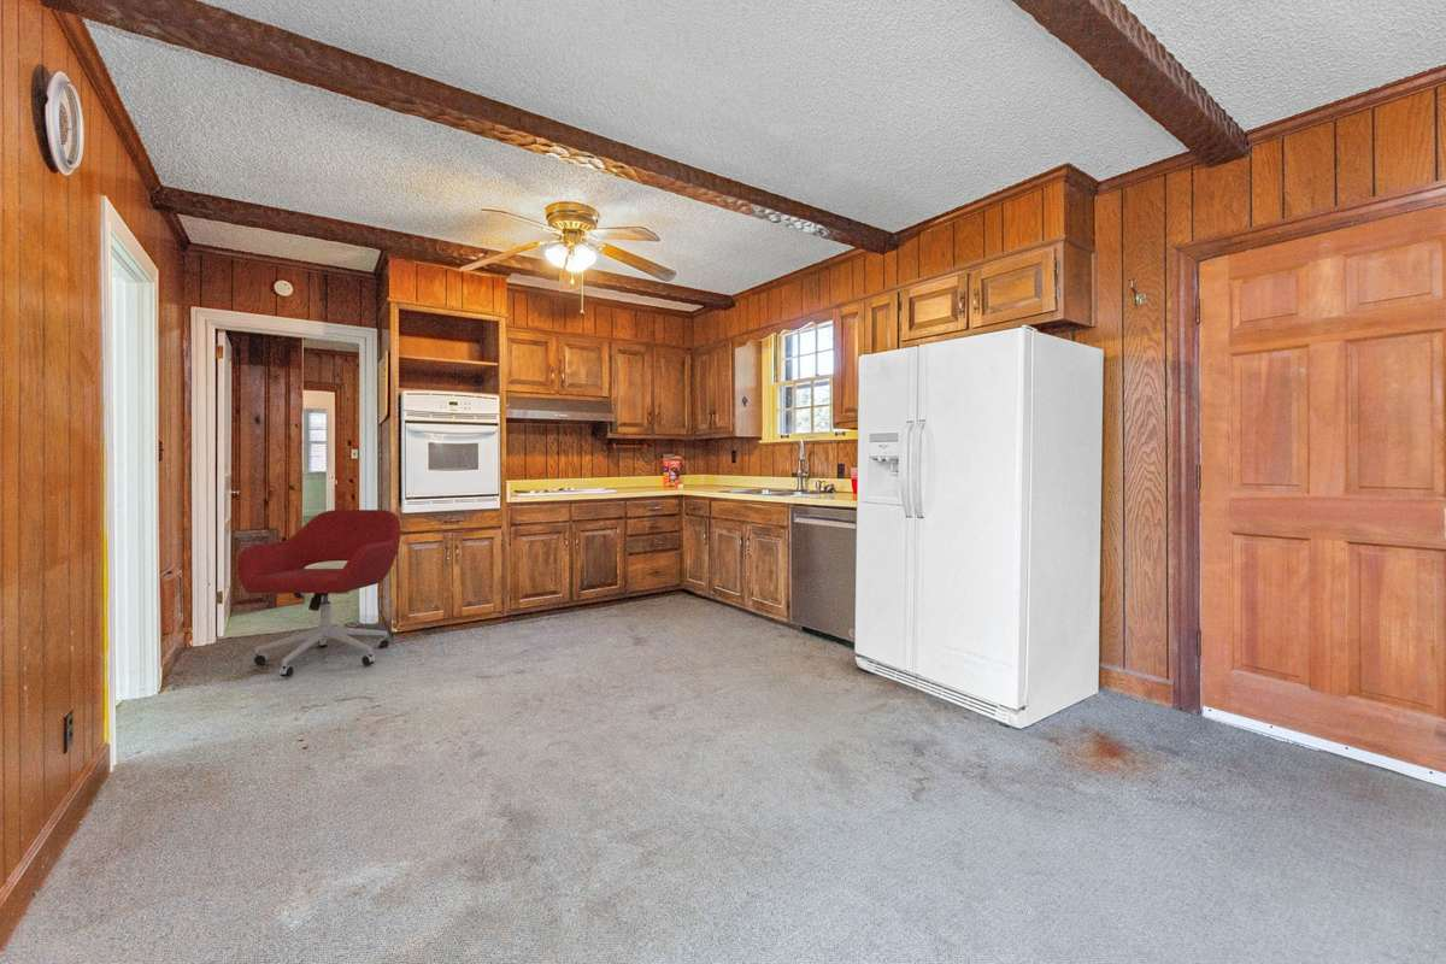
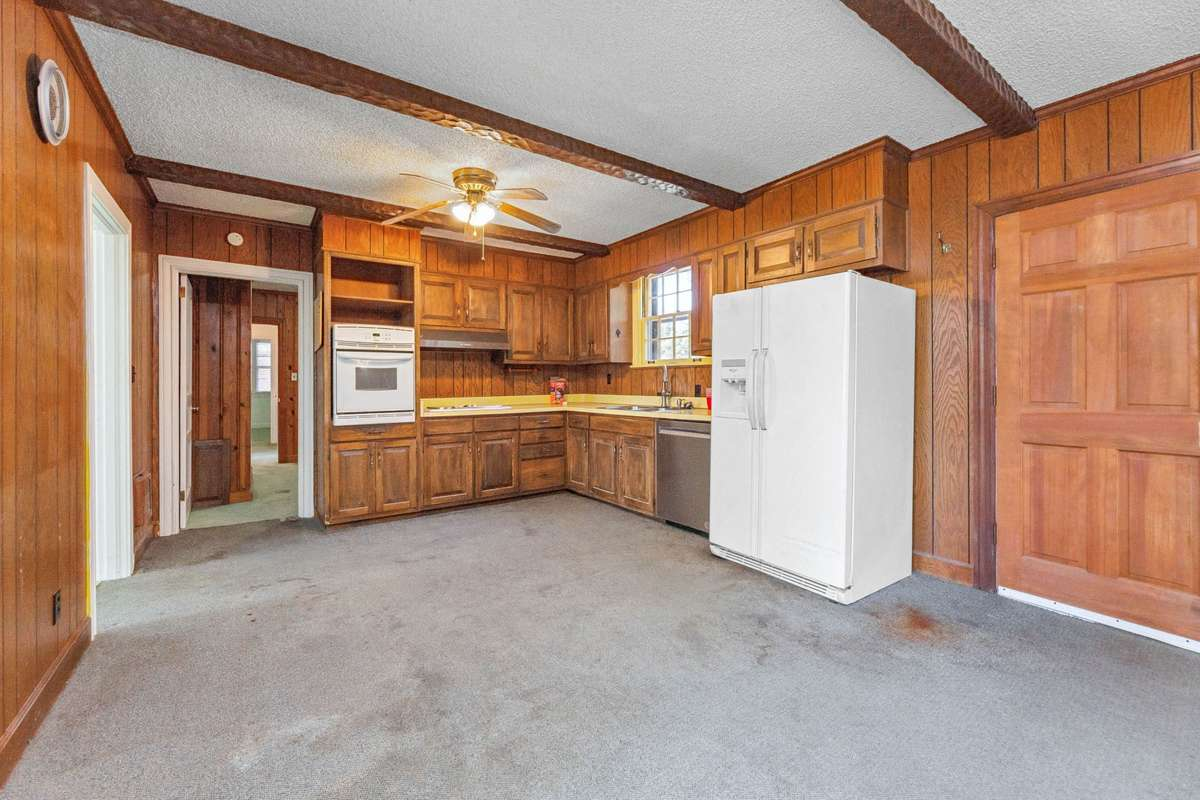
- office chair [236,509,401,678]
